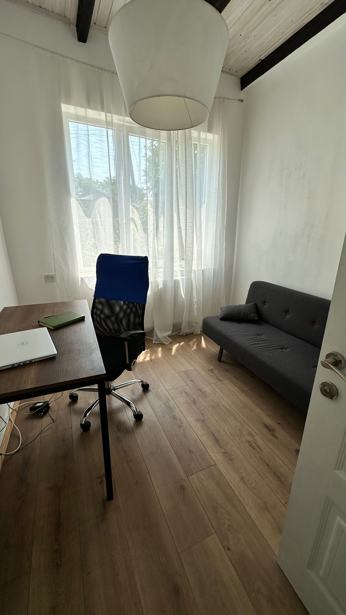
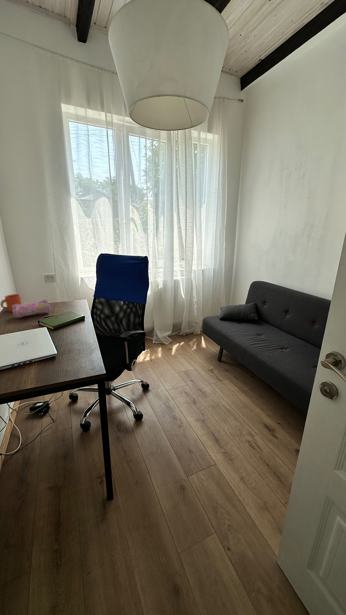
+ pencil case [12,299,51,319]
+ mug [0,293,23,313]
